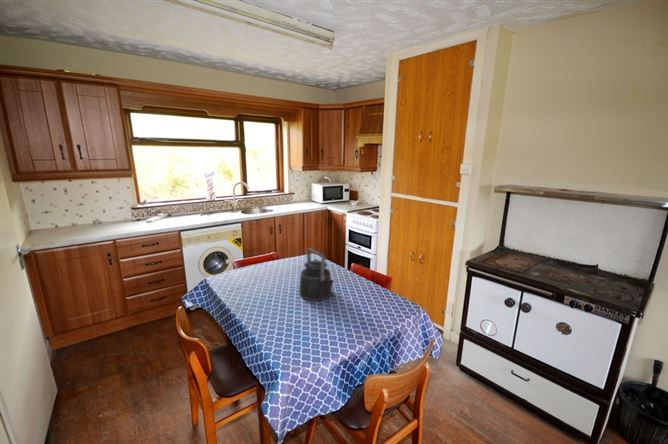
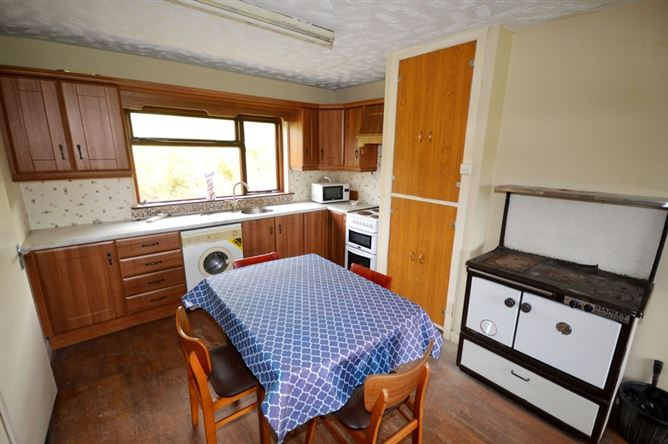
- kettle [299,247,335,302]
